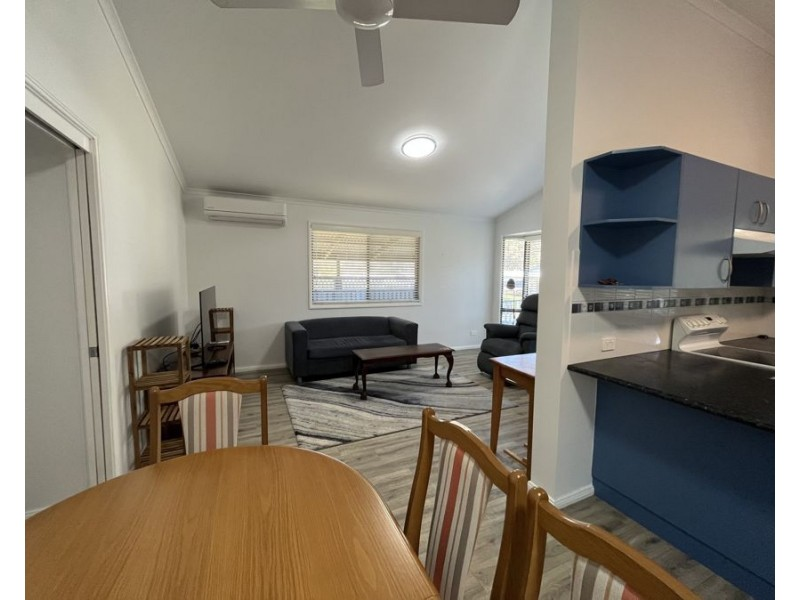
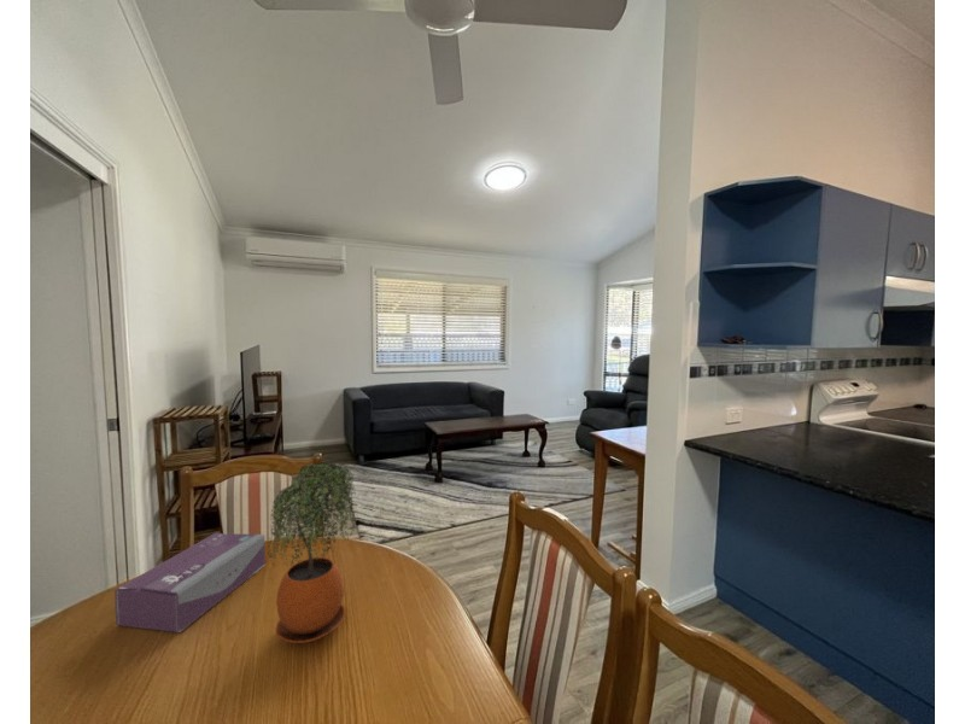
+ tissue box [113,531,267,634]
+ potted plant [267,461,358,644]
